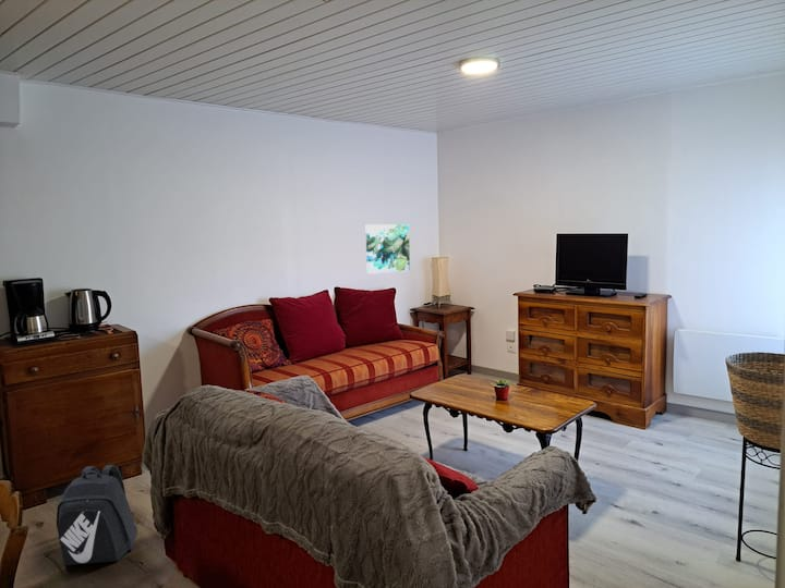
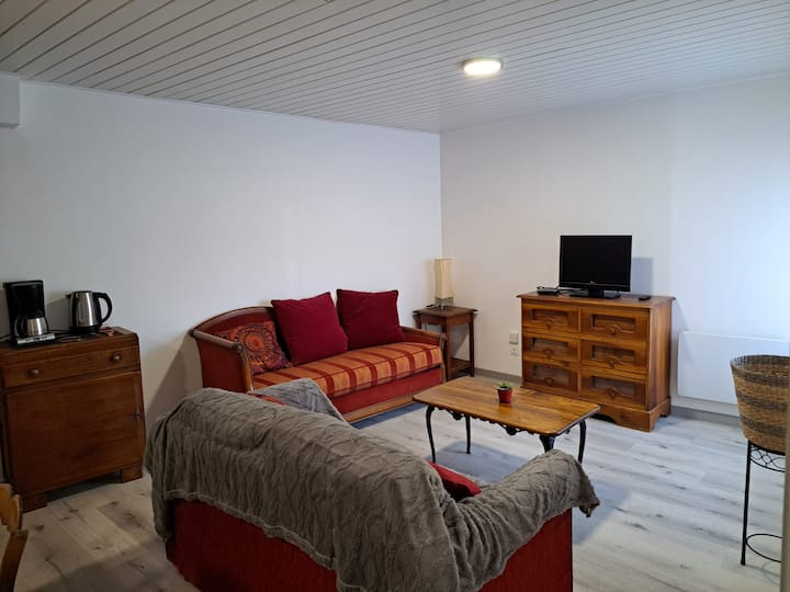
- backpack [56,464,138,566]
- wall art [364,223,411,275]
